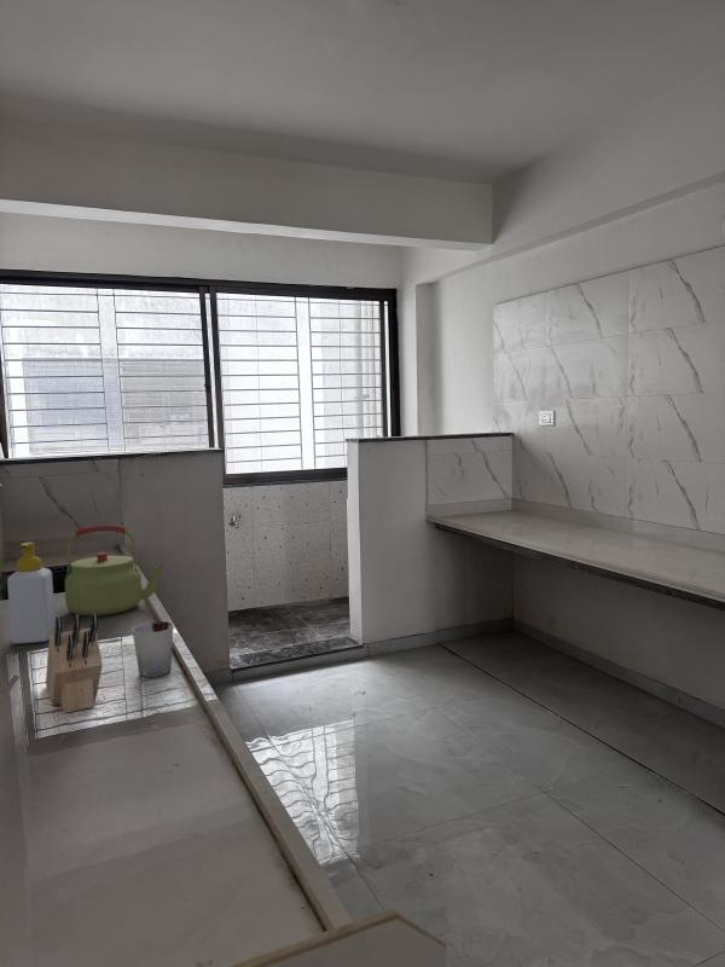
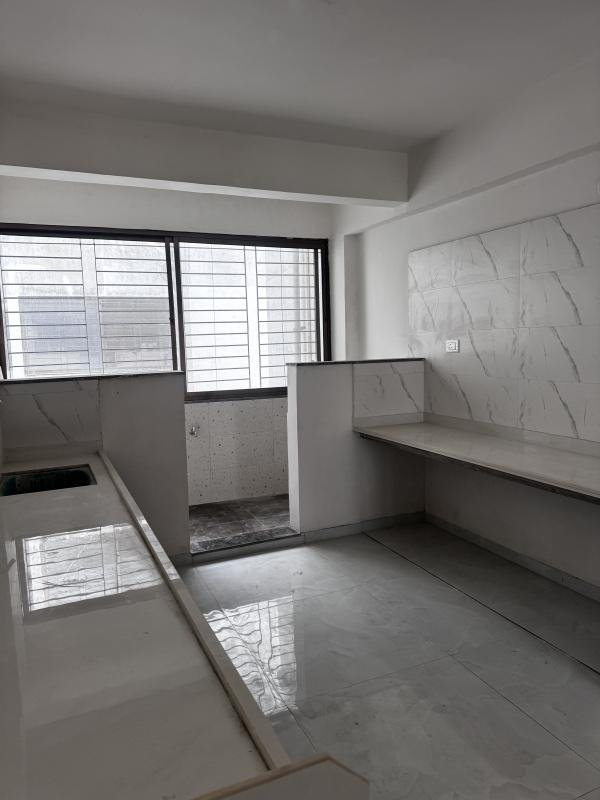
- knife block [45,613,104,714]
- soap bottle [6,542,56,645]
- cup [130,620,174,678]
- kettle [63,525,164,616]
